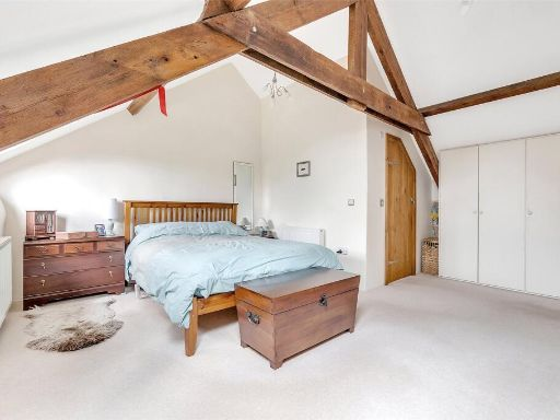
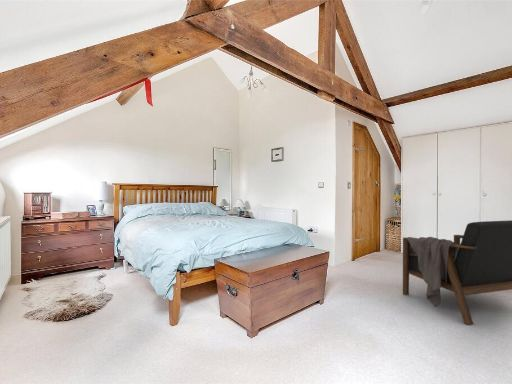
+ armchair [402,219,512,326]
